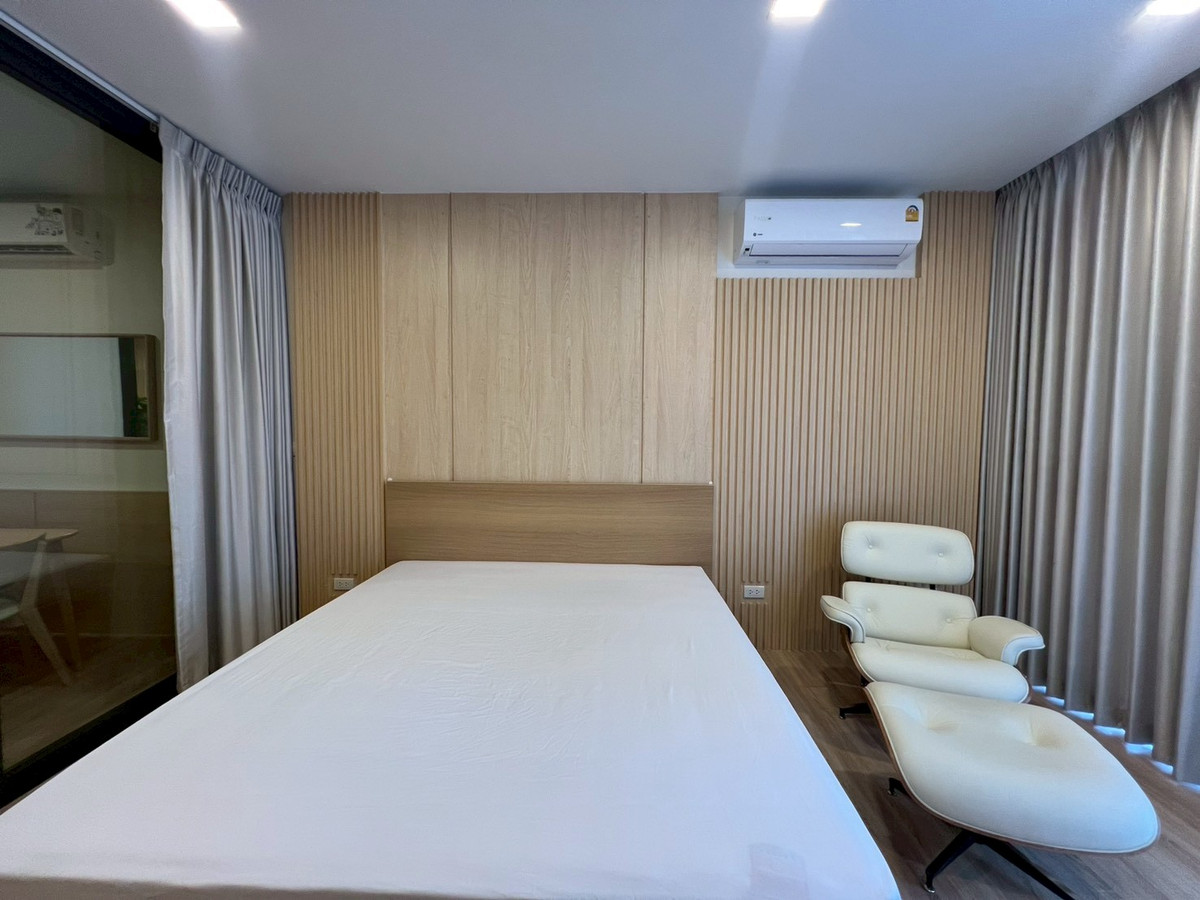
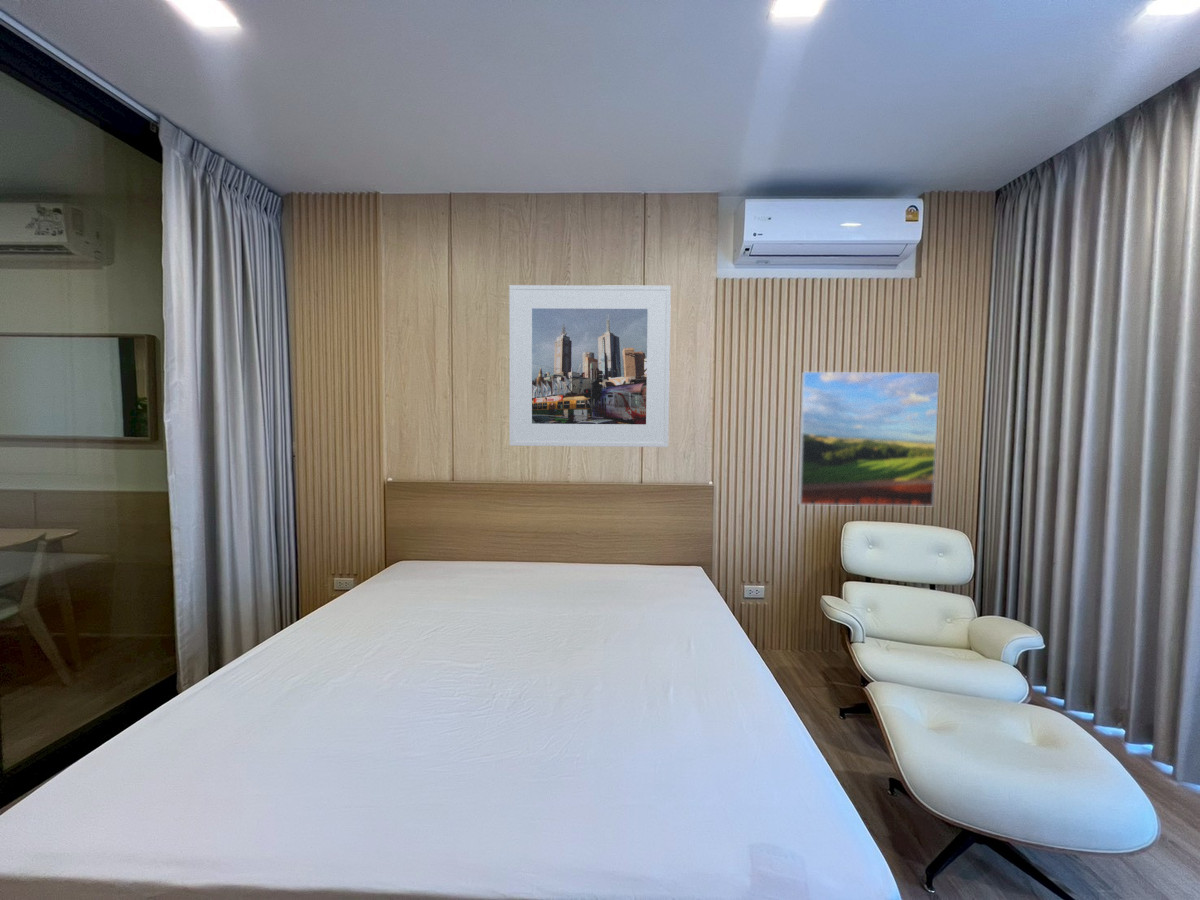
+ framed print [797,371,940,507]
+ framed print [508,284,672,448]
